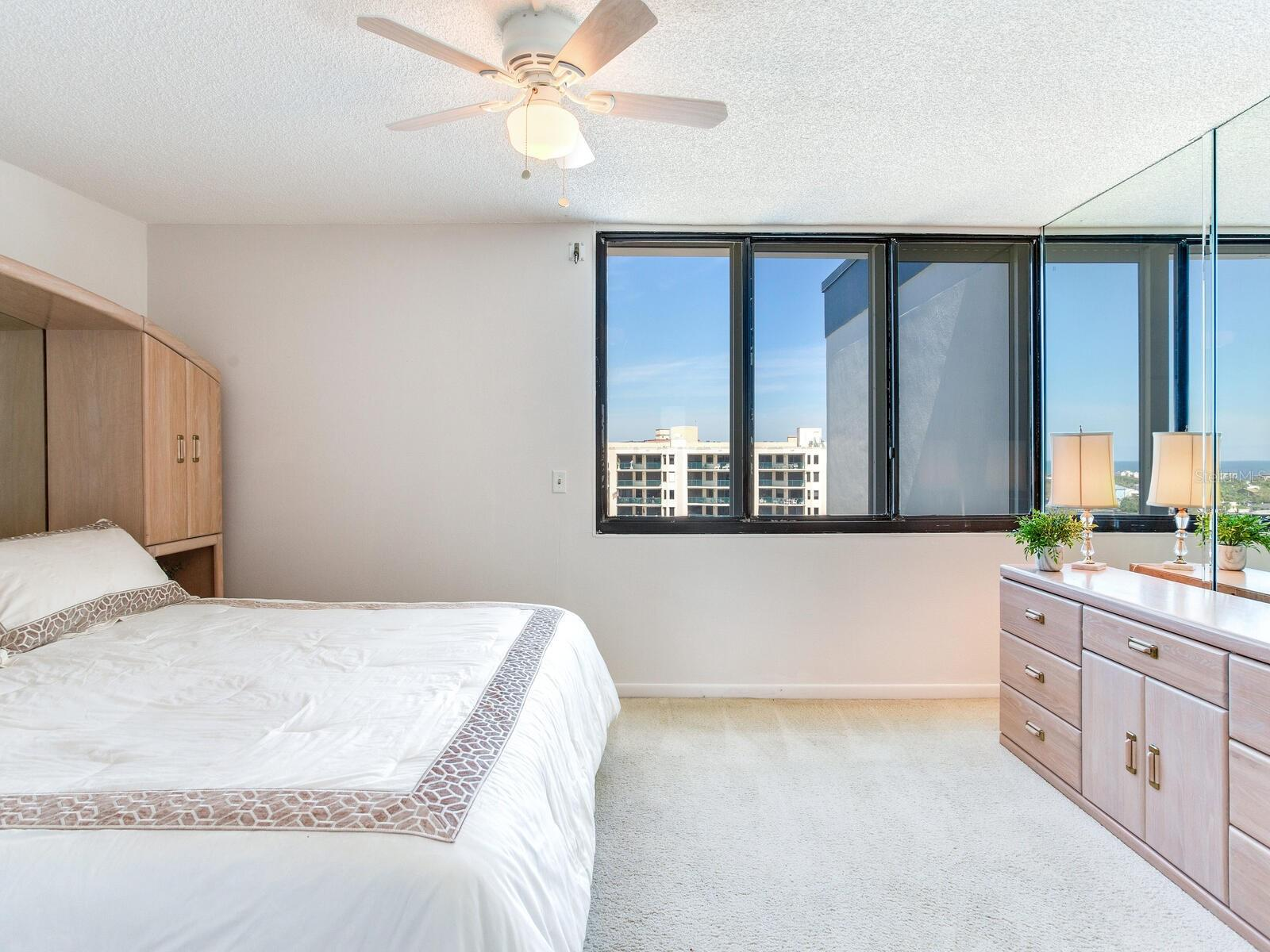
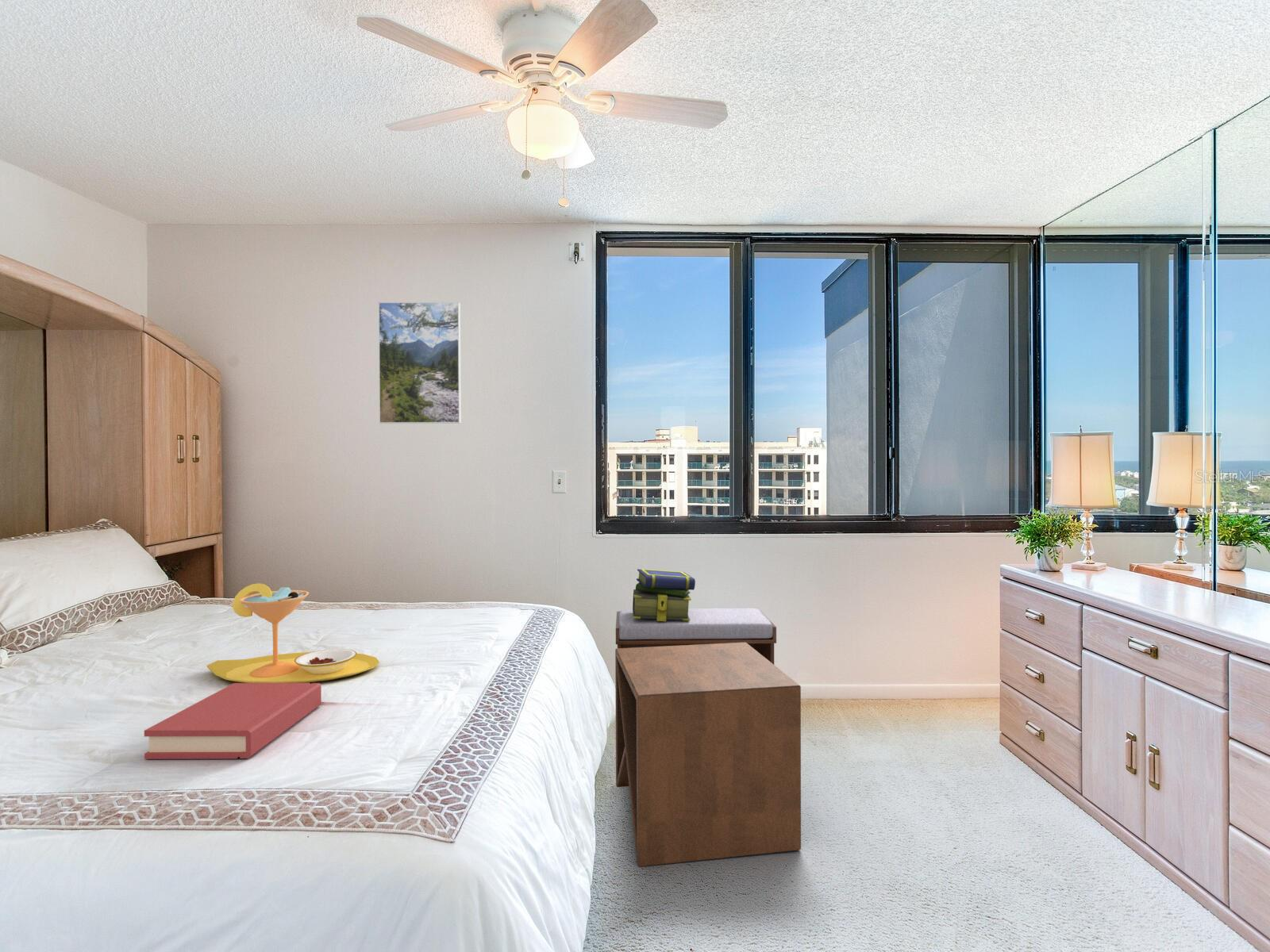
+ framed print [378,301,462,424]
+ hardback book [144,682,322,760]
+ bench [615,608,777,665]
+ stack of books [632,568,696,621]
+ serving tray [206,582,380,683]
+ side table [614,643,802,867]
